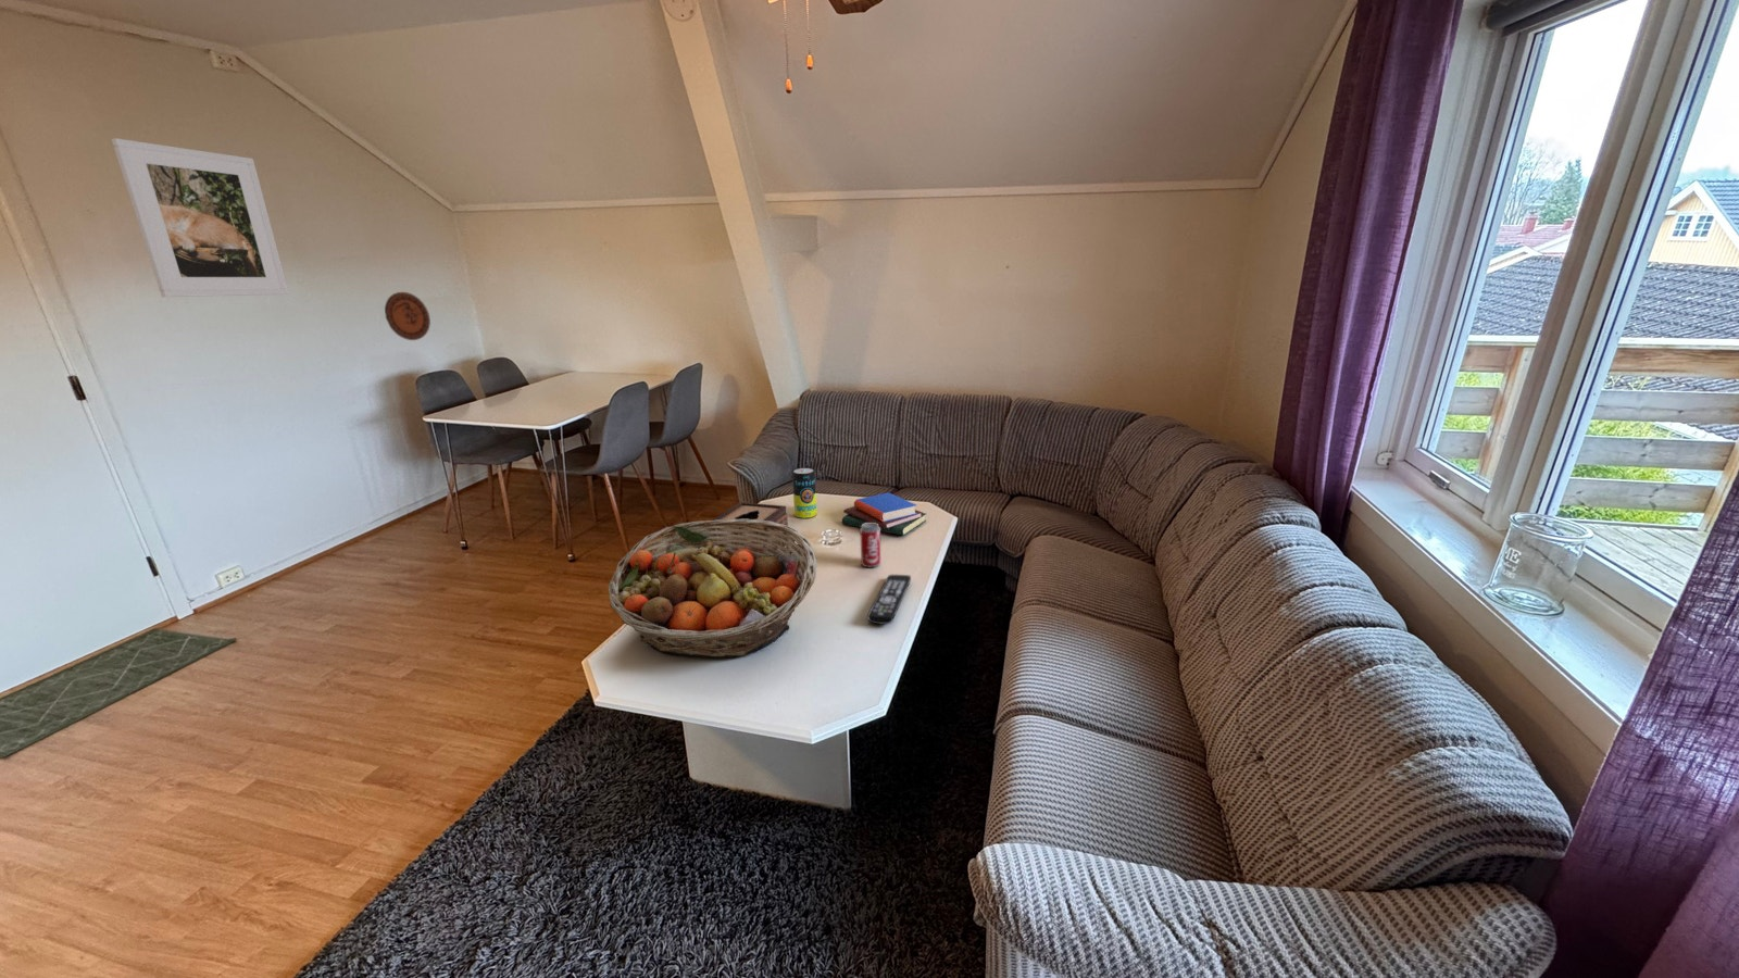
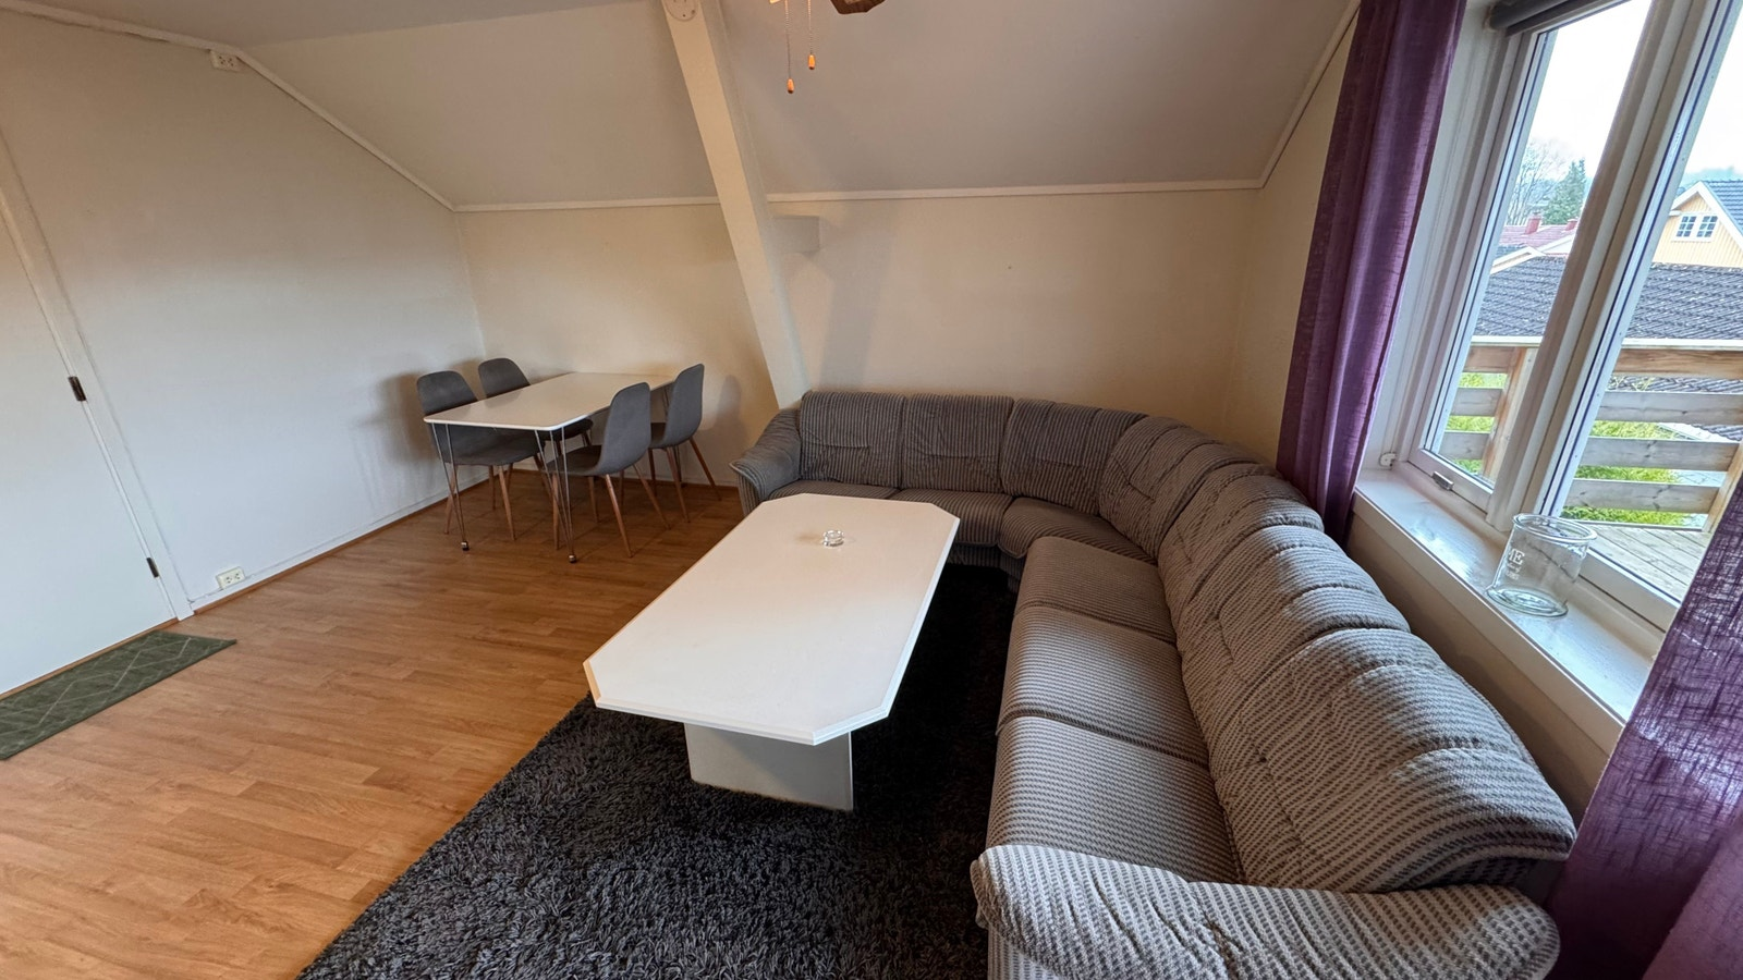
- tissue box [712,502,789,535]
- candle [791,467,818,519]
- decorative plate [383,291,431,342]
- book [841,491,927,537]
- beverage can [859,523,883,568]
- fruit basket [608,518,817,658]
- remote control [866,573,911,625]
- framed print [111,137,290,297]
